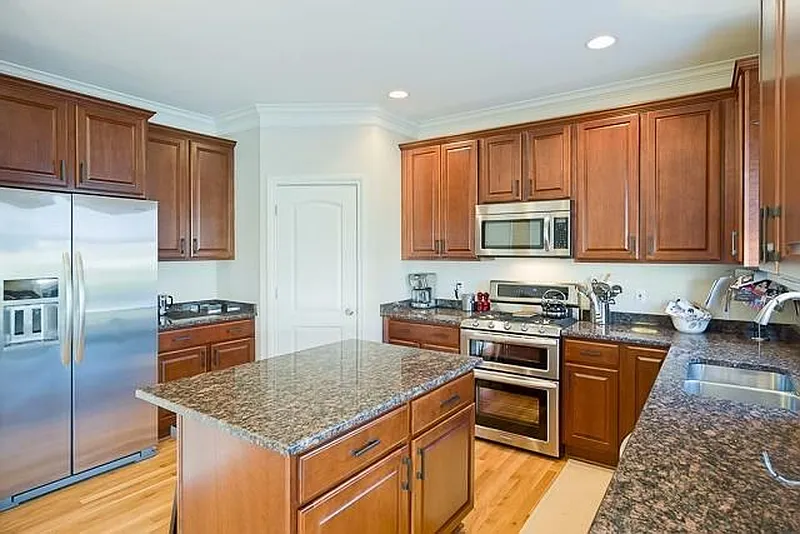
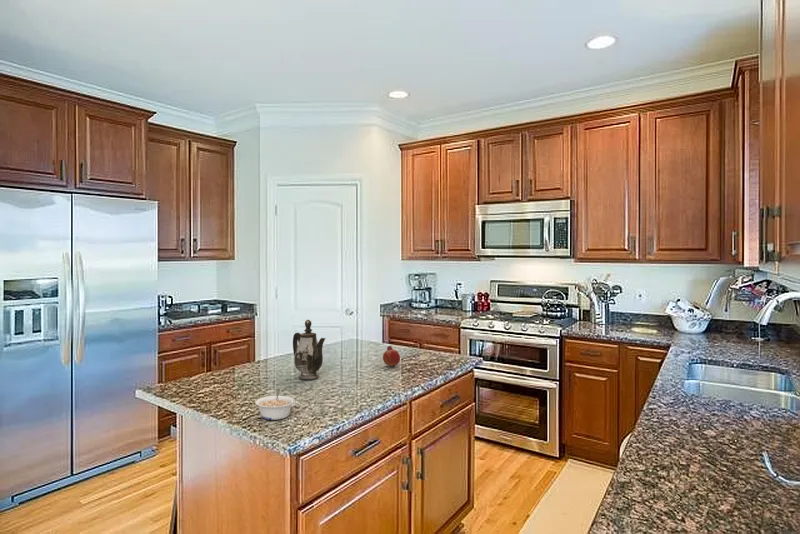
+ legume [254,389,296,421]
+ teapot [292,319,327,381]
+ fruit [382,345,401,368]
